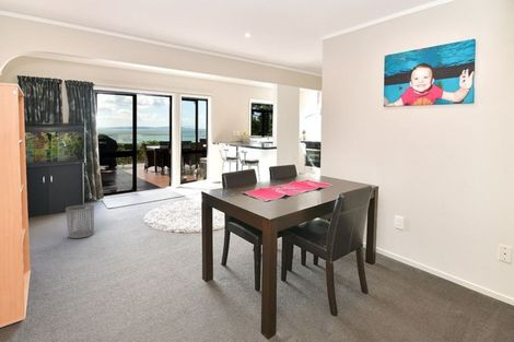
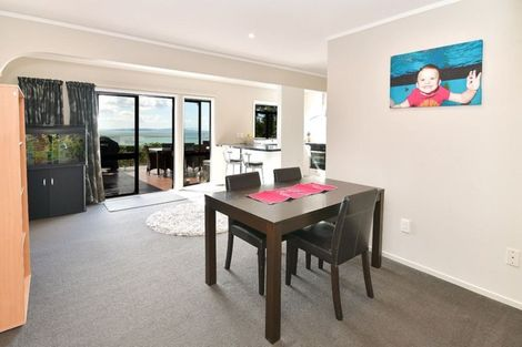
- waste bin [65,203,95,239]
